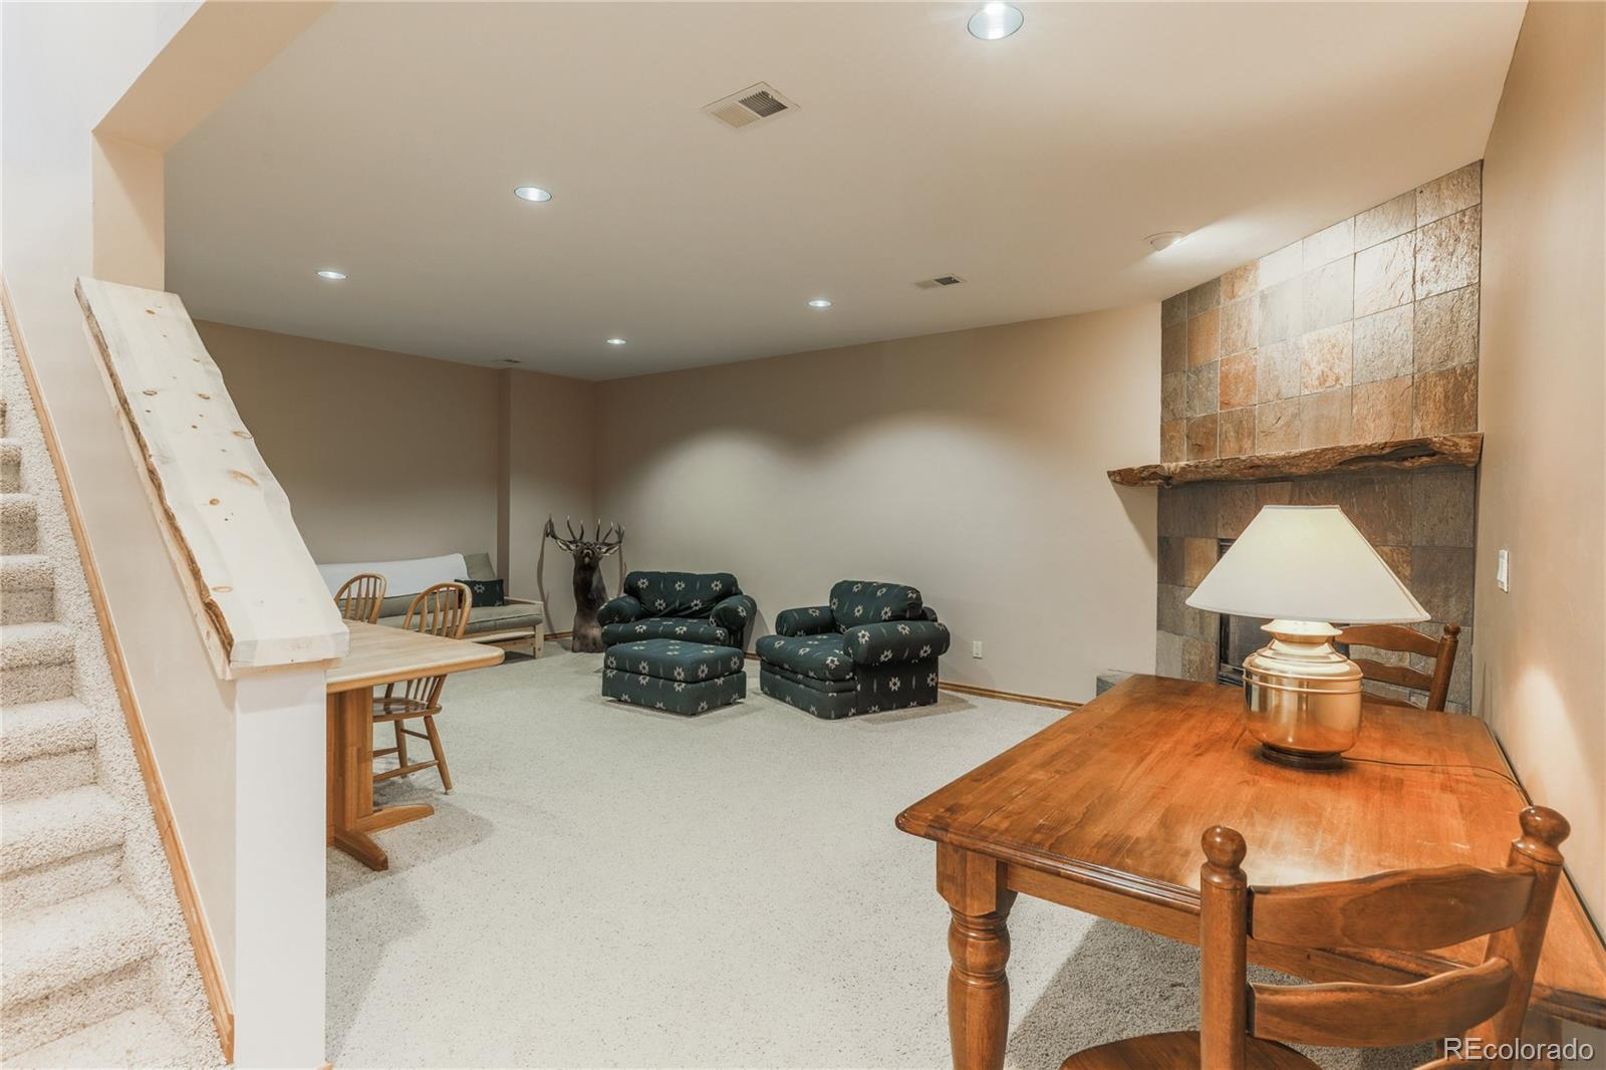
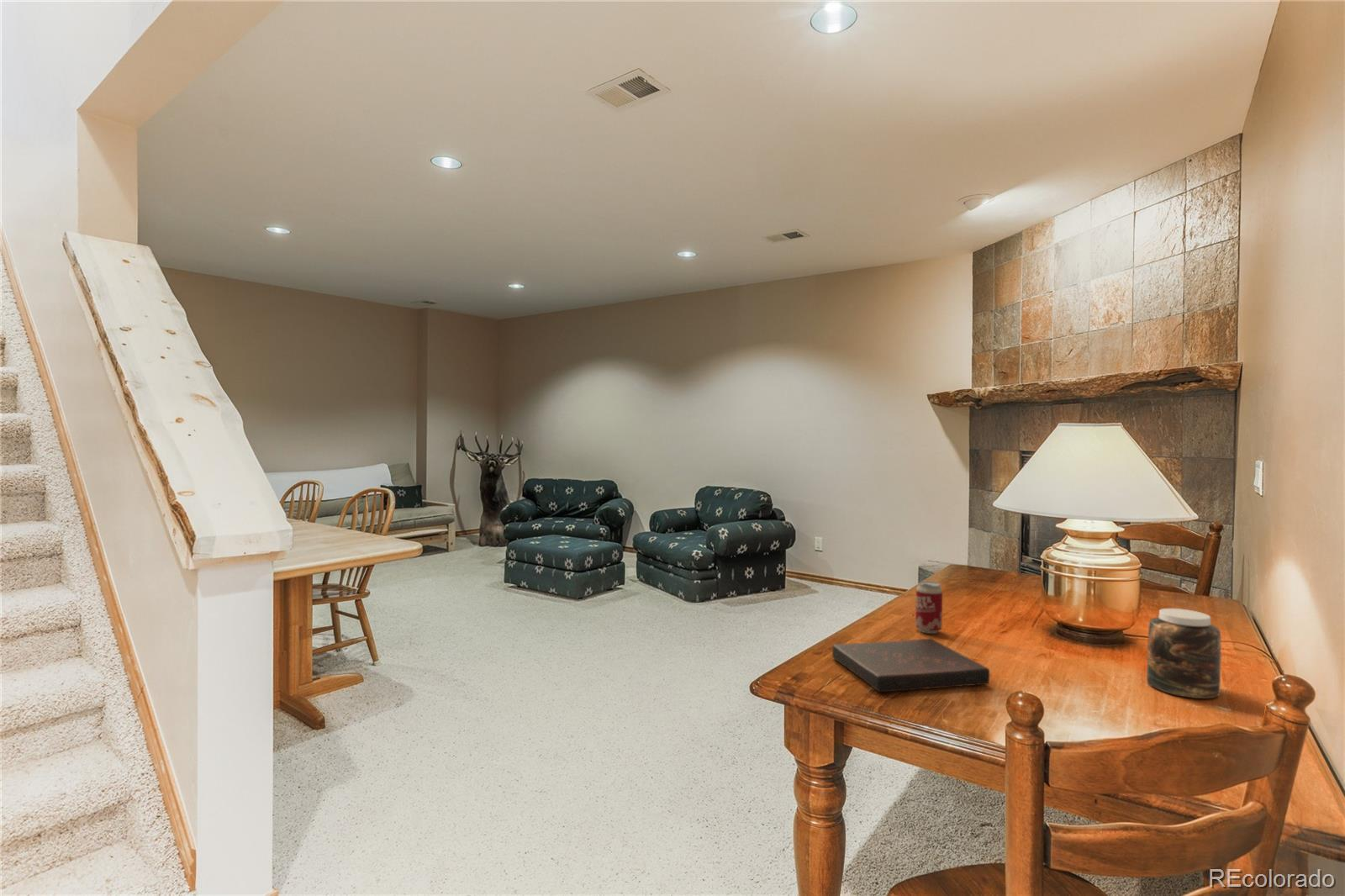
+ jar [1146,608,1222,699]
+ beverage can [915,581,943,635]
+ book [831,637,990,693]
